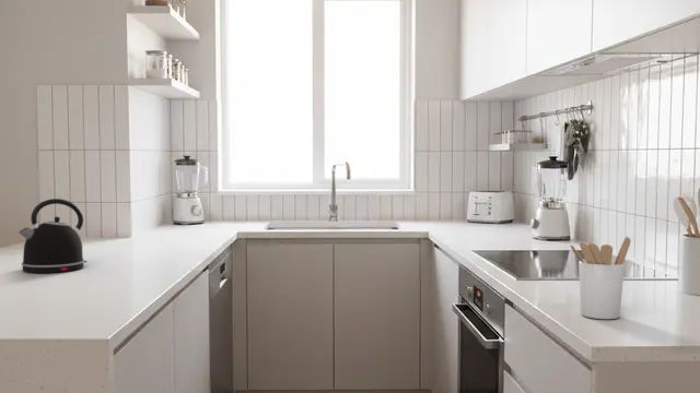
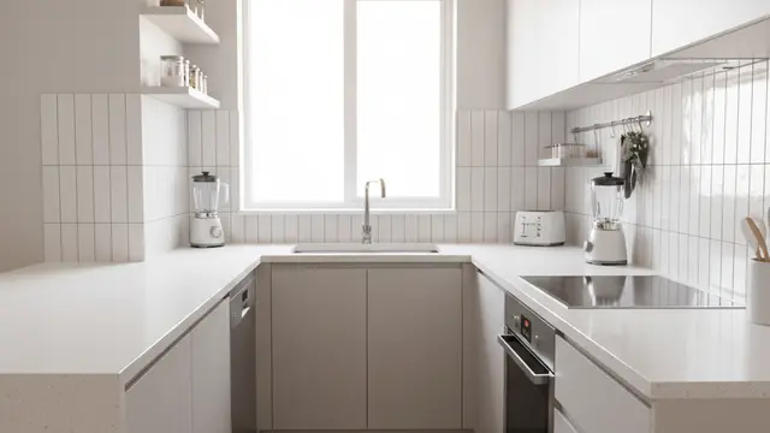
- utensil holder [569,236,632,320]
- kettle [18,198,88,274]
